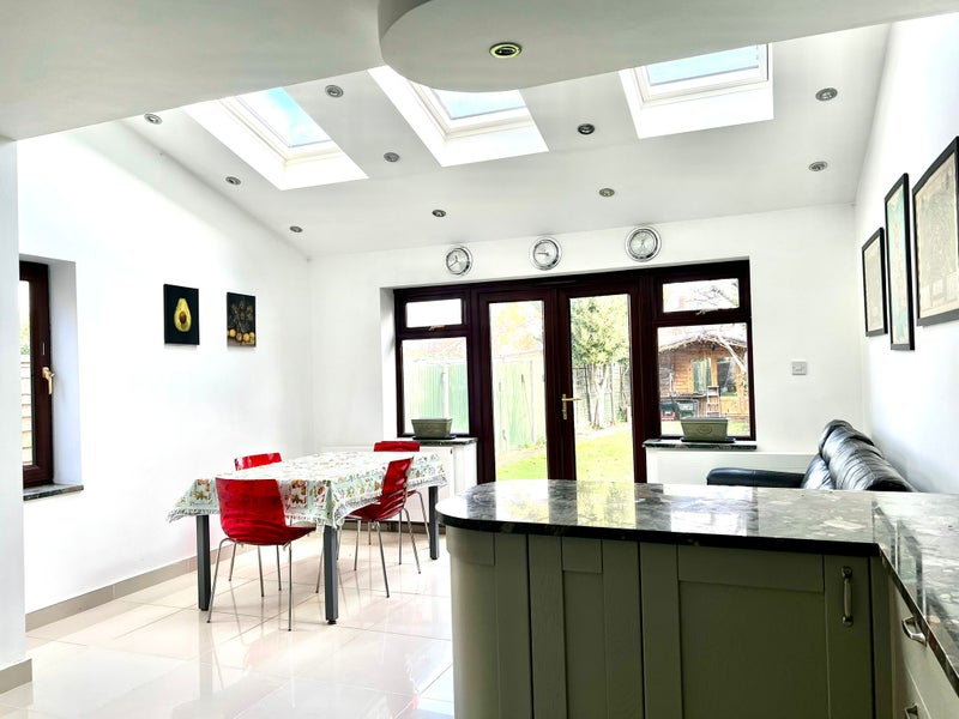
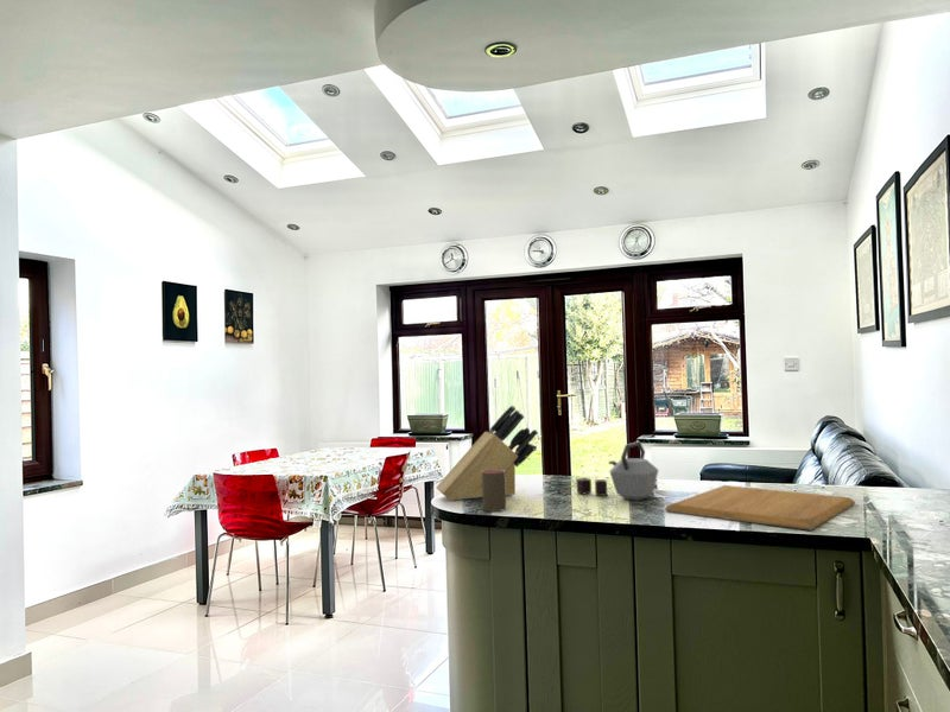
+ cup [481,470,507,513]
+ knife block [435,405,539,502]
+ chopping board [664,484,856,532]
+ kettle [576,440,659,502]
